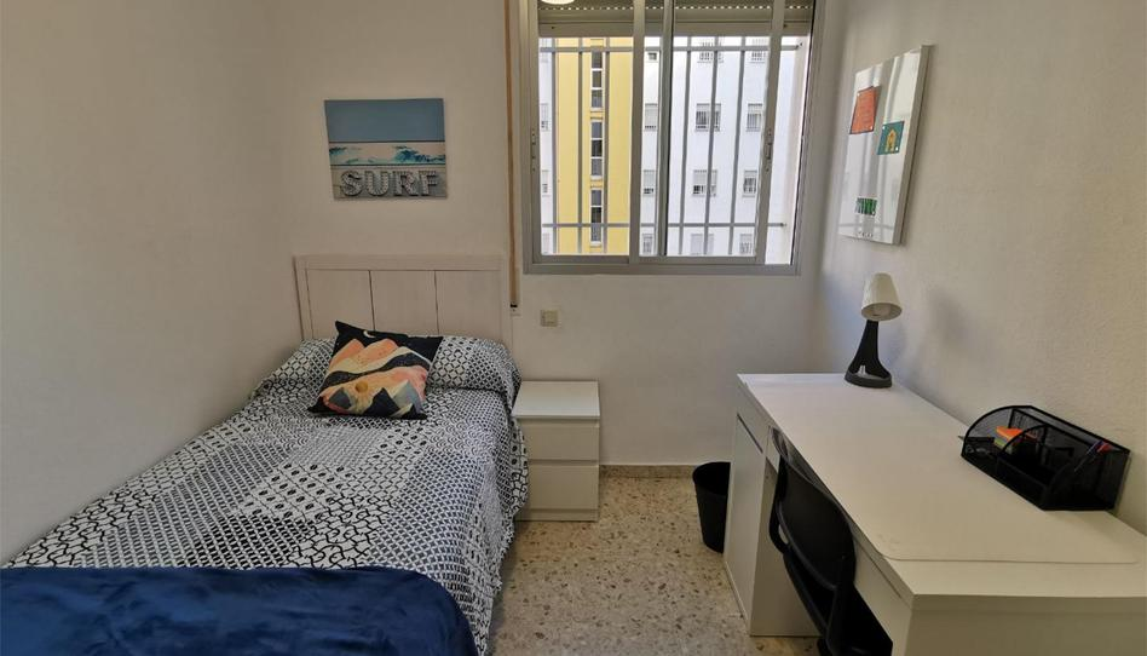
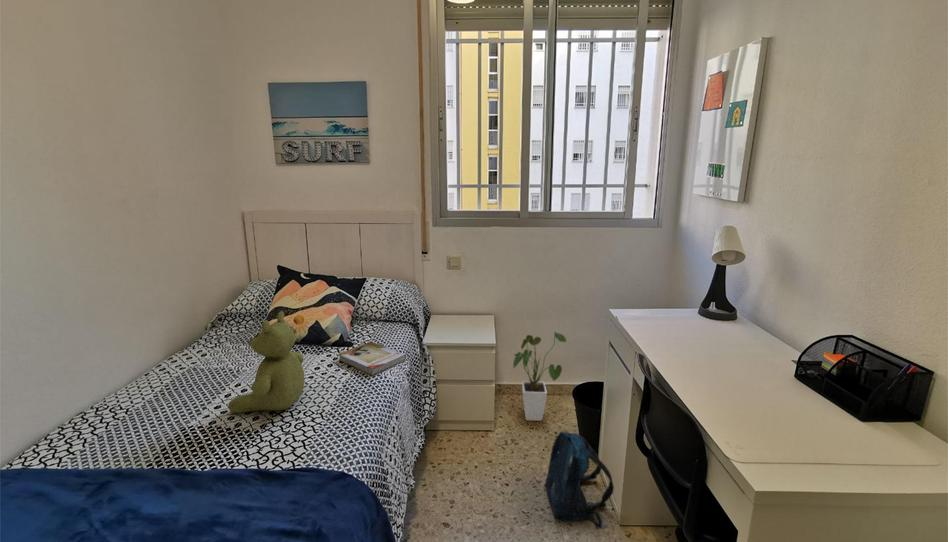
+ house plant [512,330,567,422]
+ stuffed bear [227,310,306,414]
+ book [338,341,407,376]
+ backpack [544,430,615,529]
